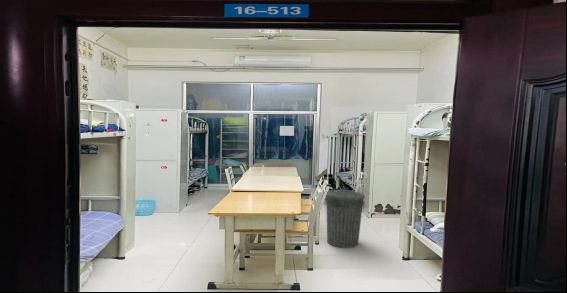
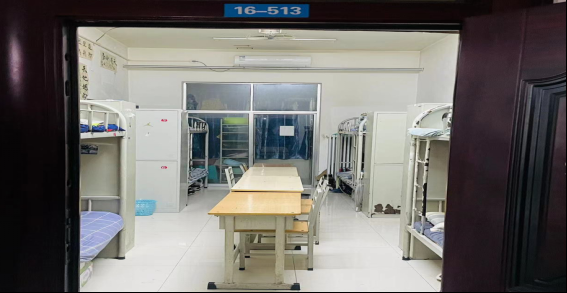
- trash can [324,187,366,249]
